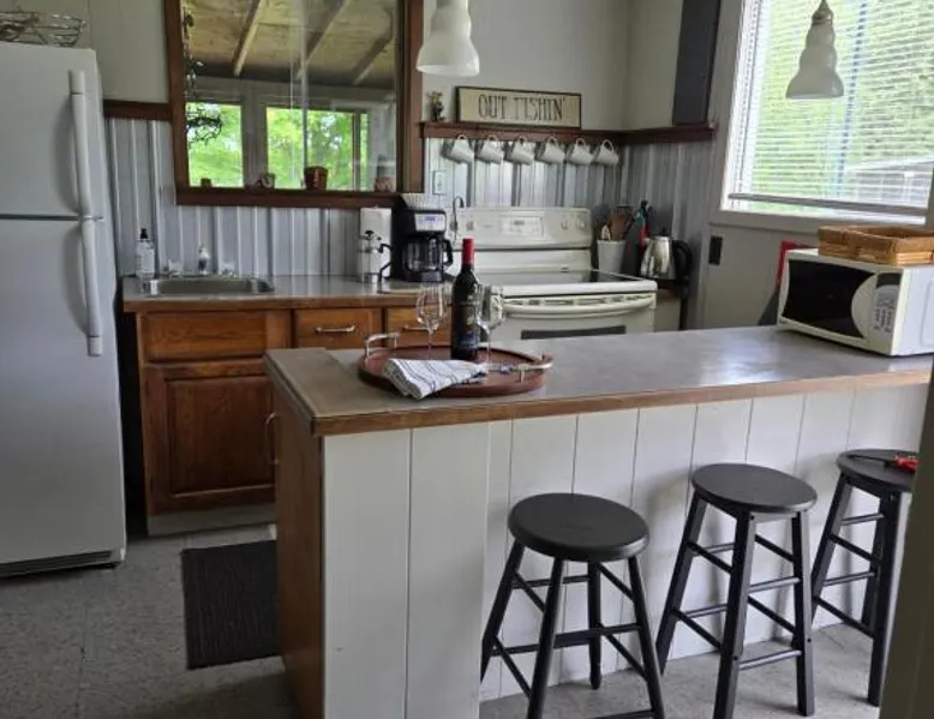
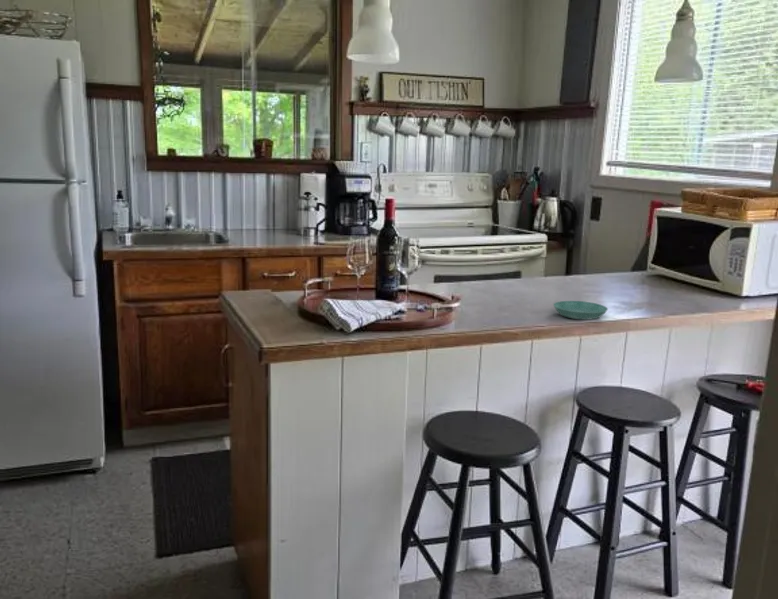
+ saucer [552,300,609,321]
